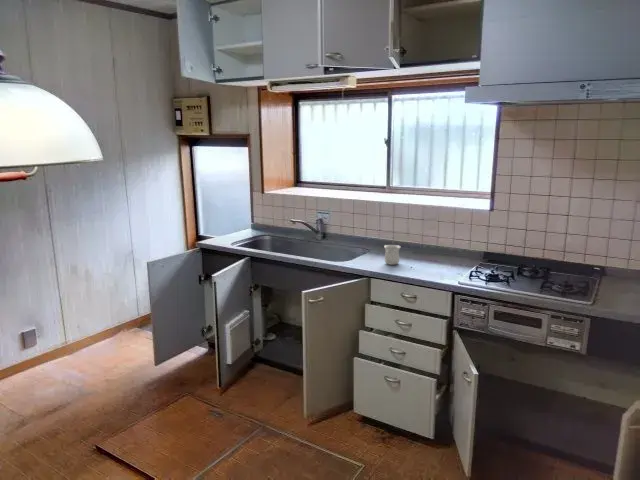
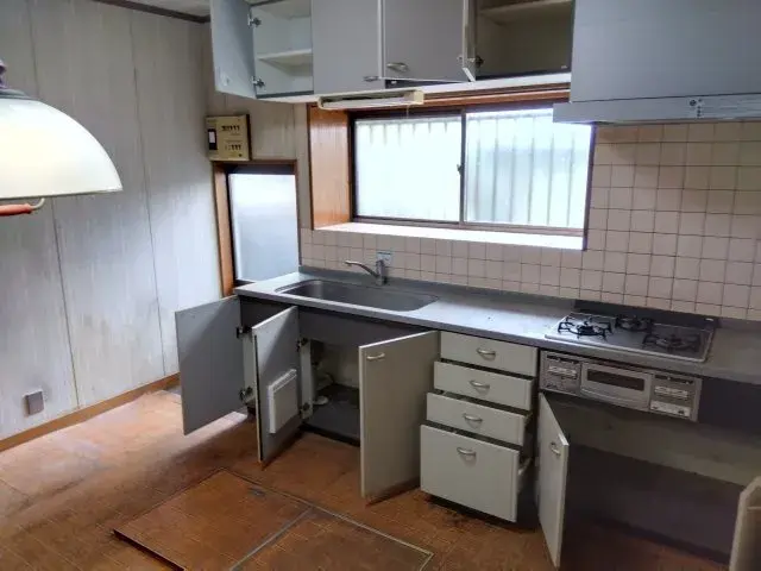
- mug [383,244,401,266]
